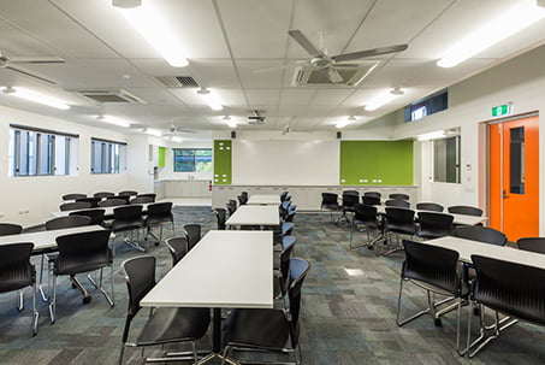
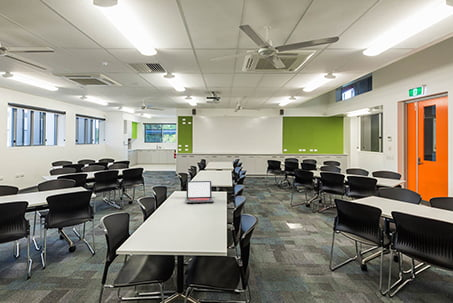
+ laptop [185,180,215,204]
